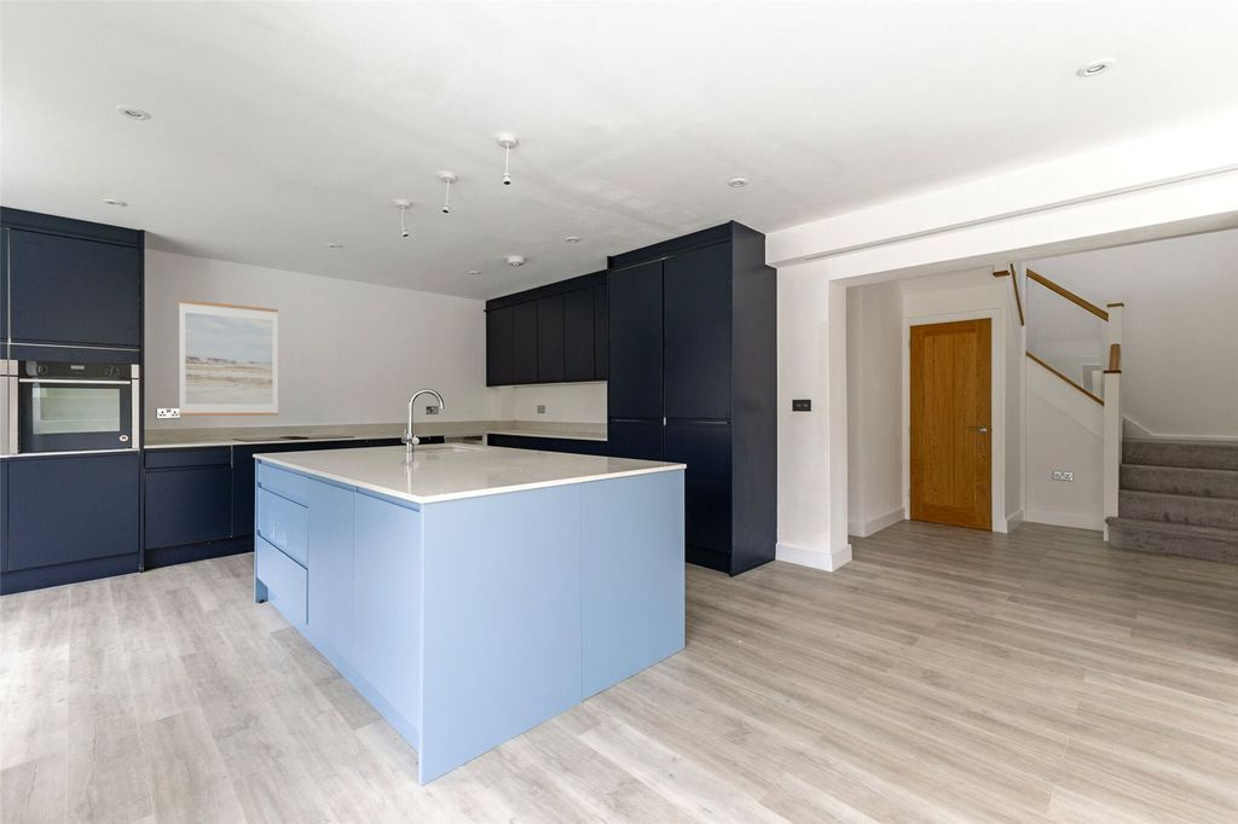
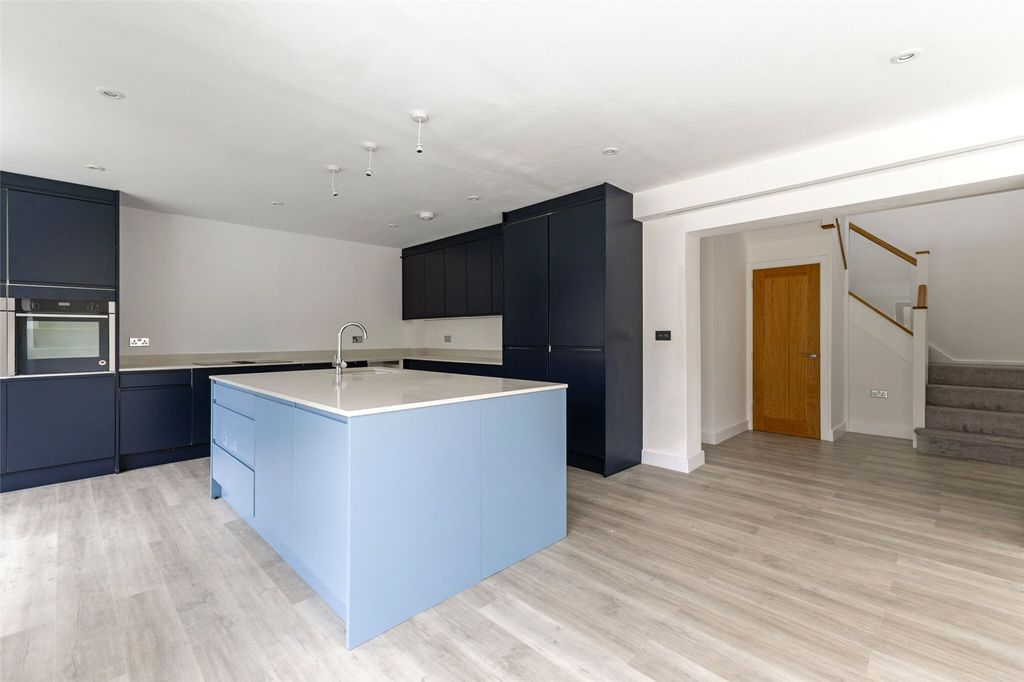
- wall art [178,298,279,417]
